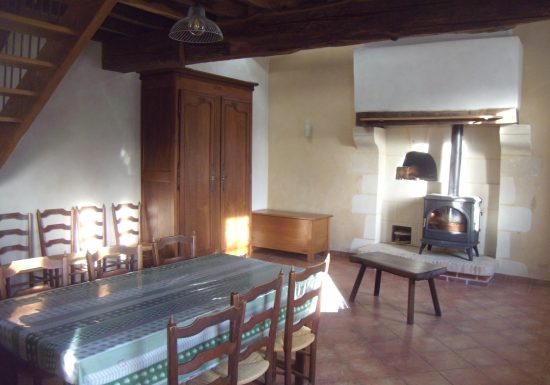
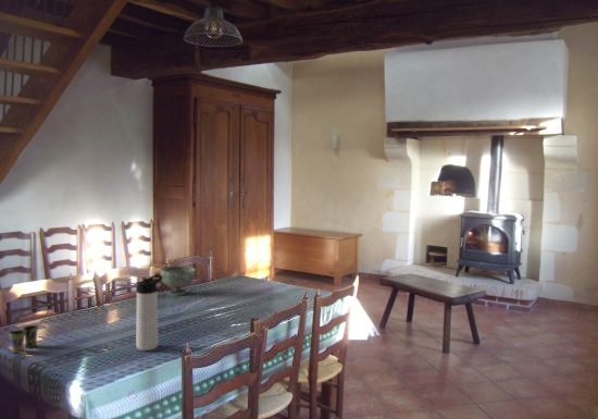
+ bowl [159,266,197,297]
+ cup [8,324,39,355]
+ thermos bottle [135,274,163,352]
